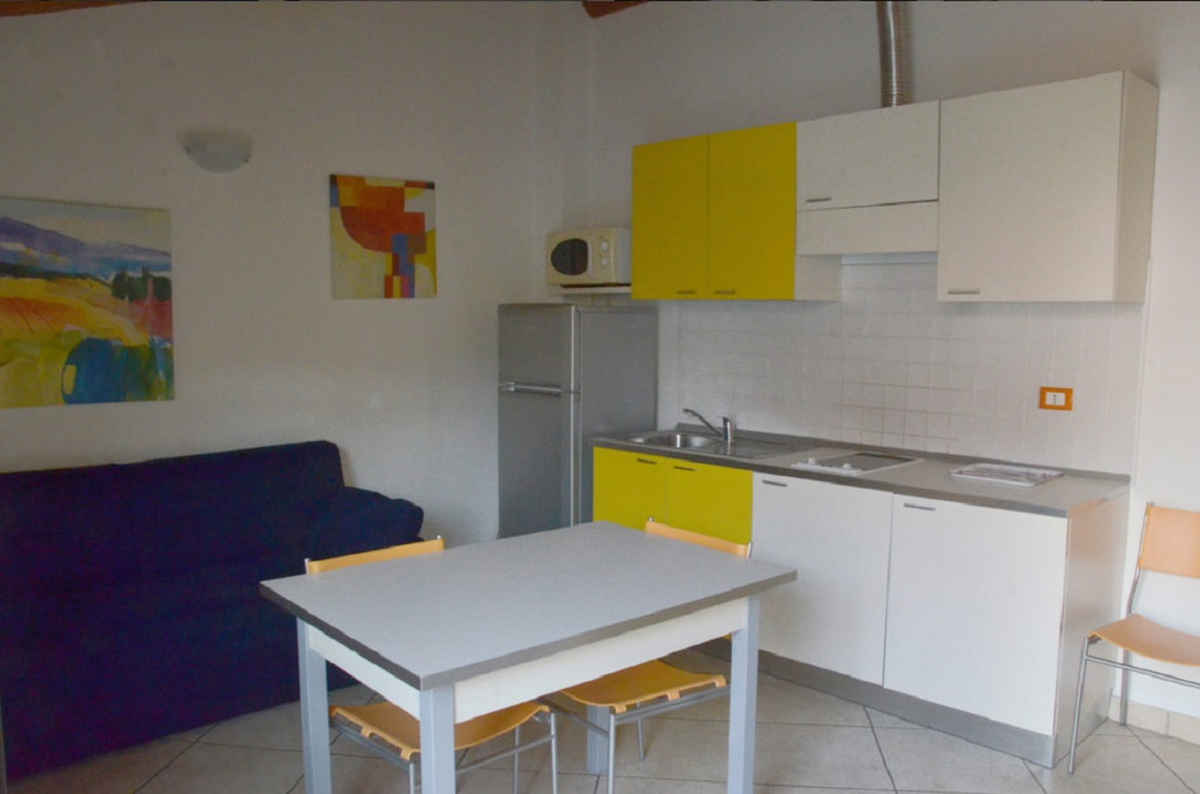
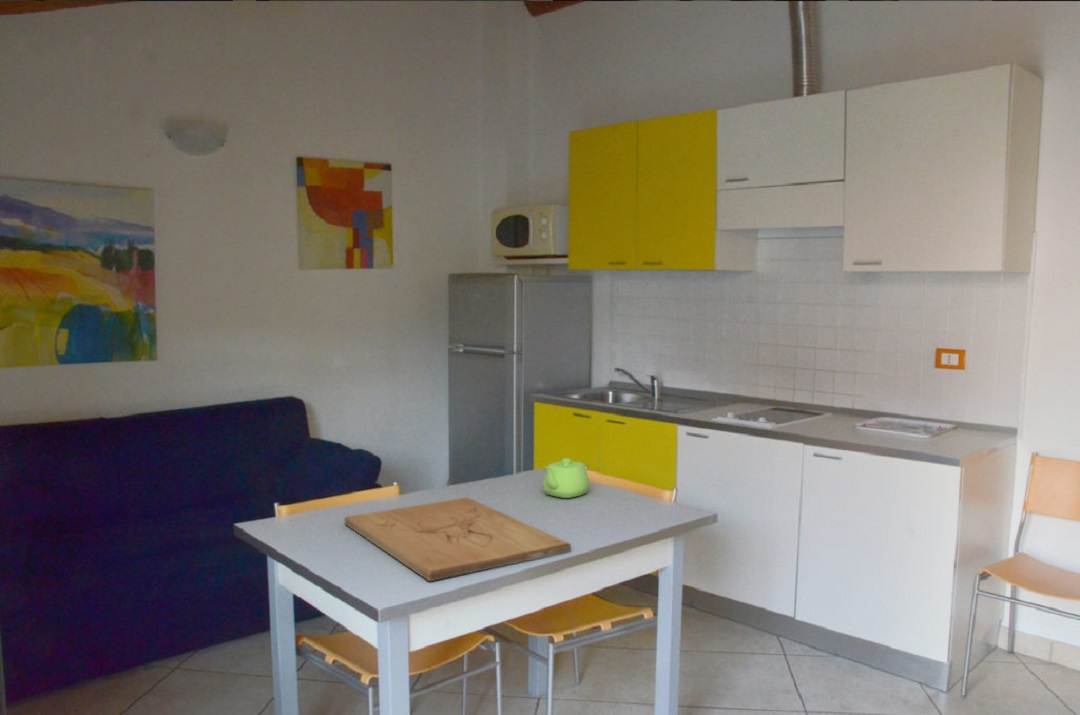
+ cutting board [343,497,572,582]
+ teapot [542,457,590,499]
